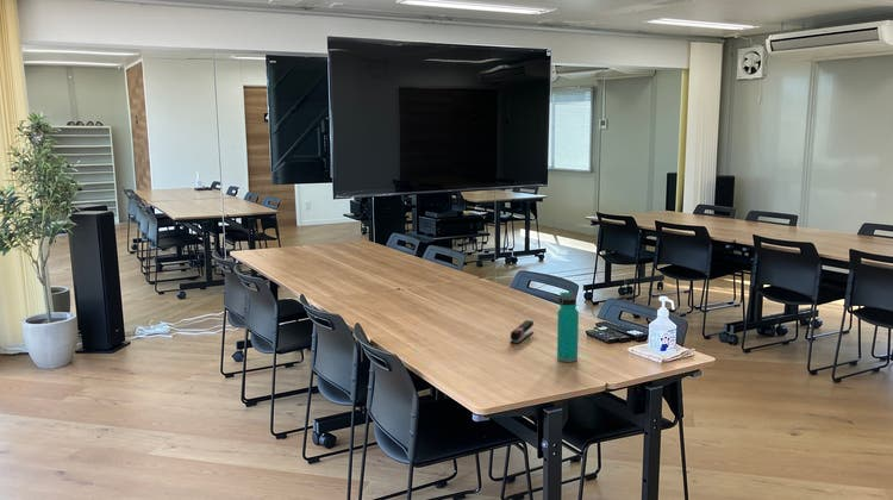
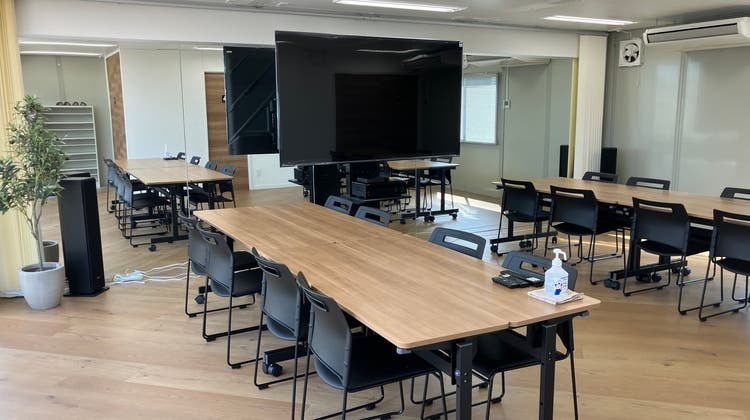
- stapler [508,319,535,345]
- water bottle [556,290,580,363]
